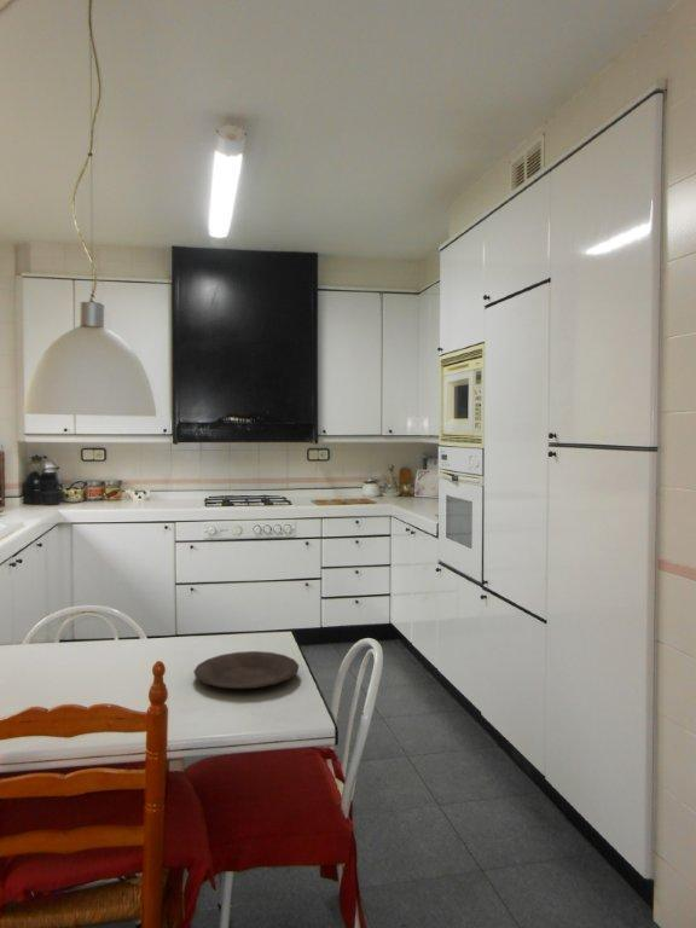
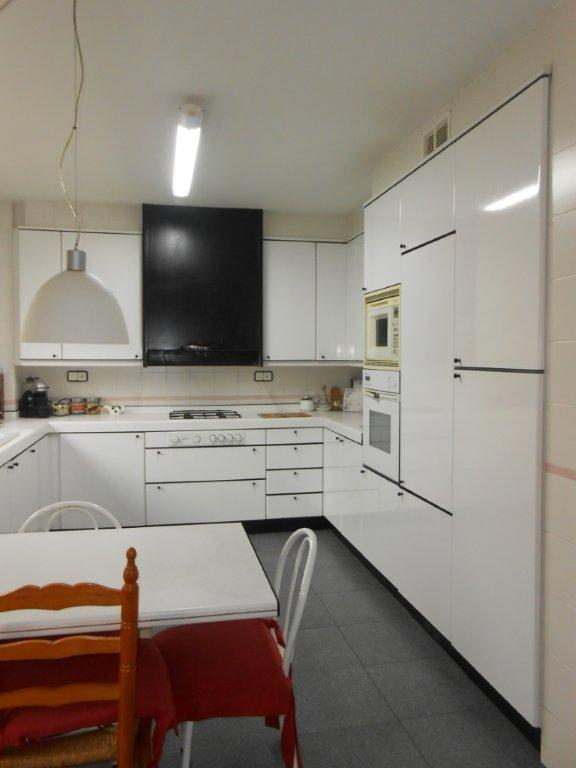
- plate [192,650,300,691]
